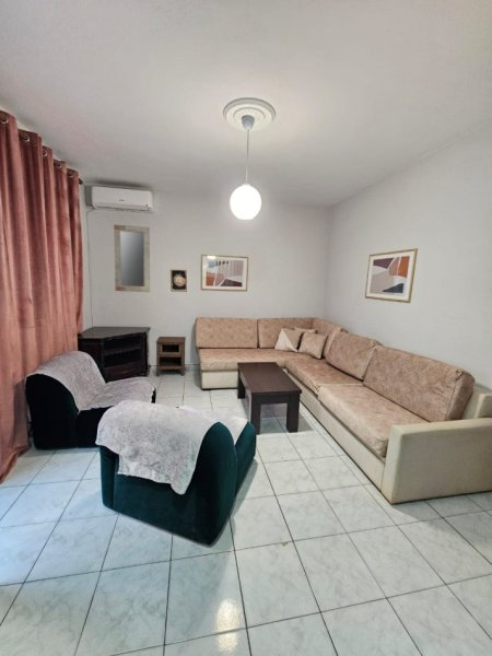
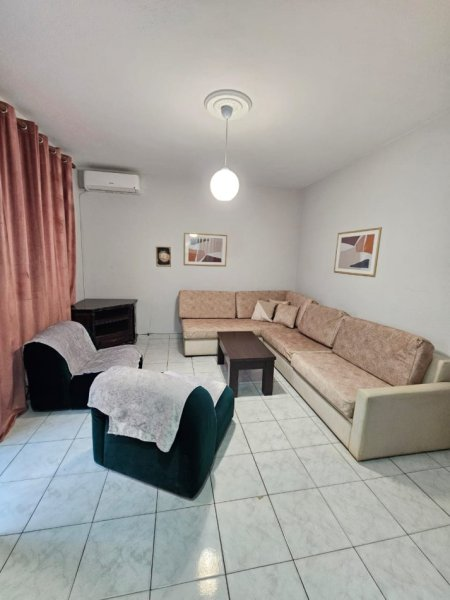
- home mirror [113,223,151,293]
- nightstand [155,336,187,377]
